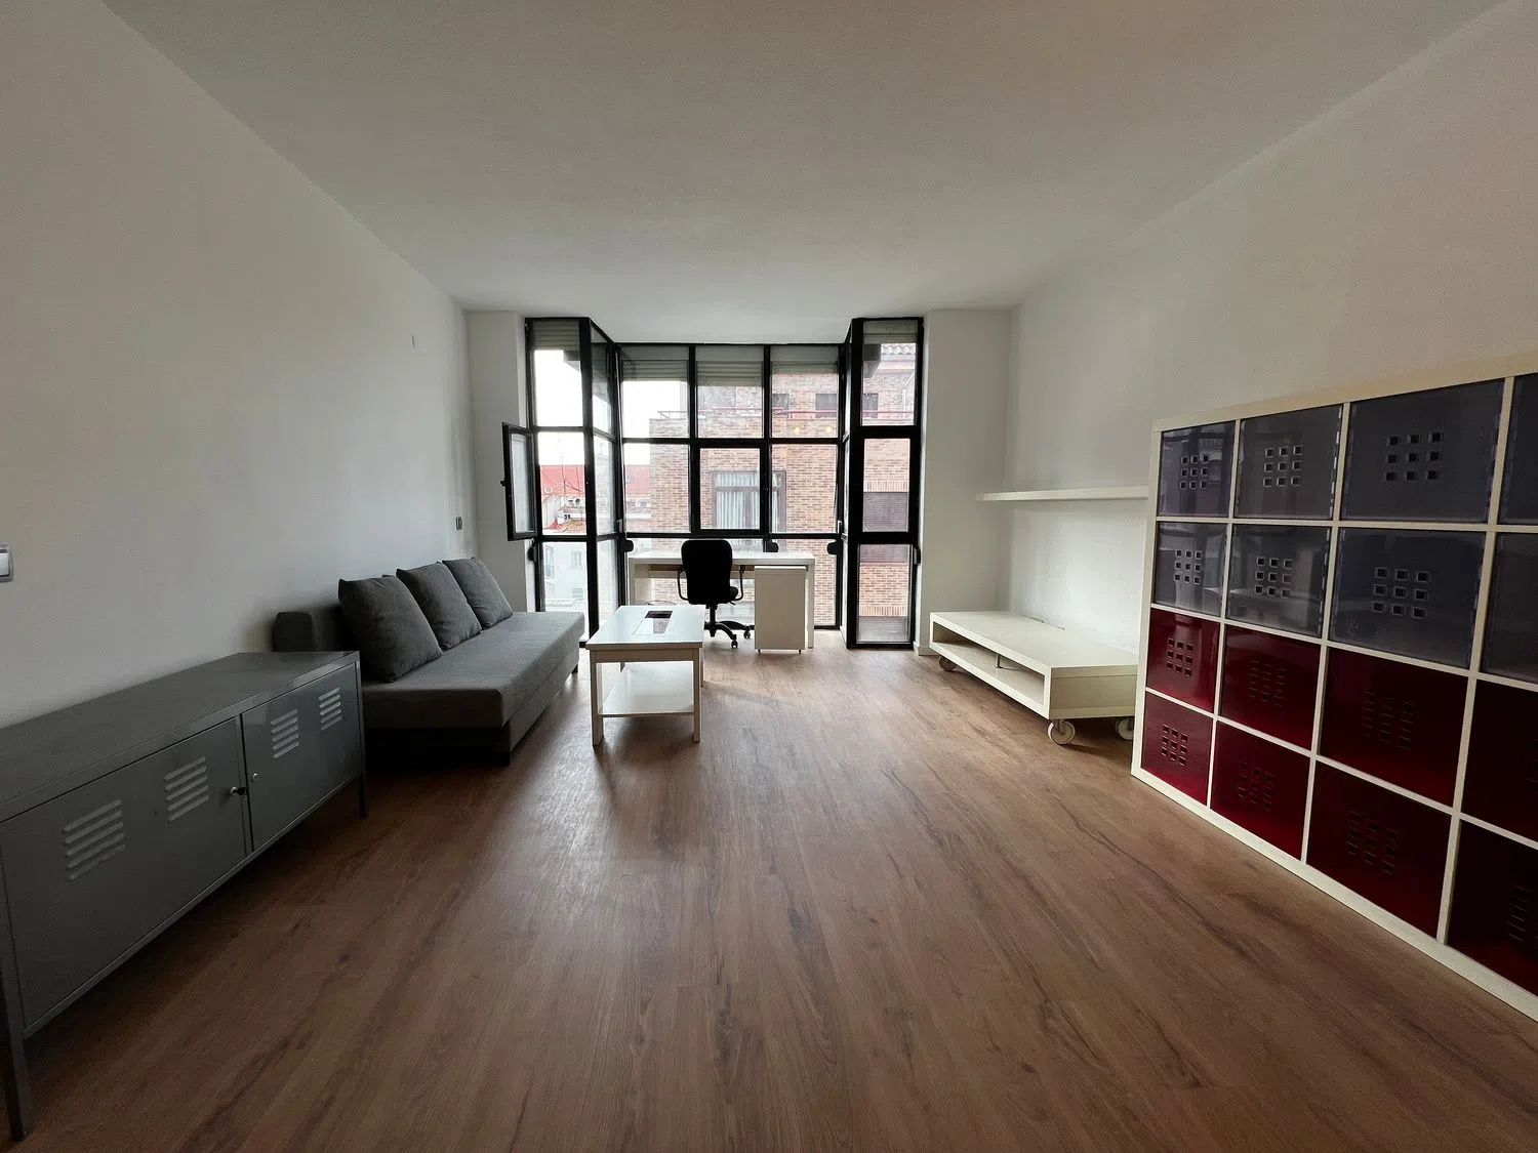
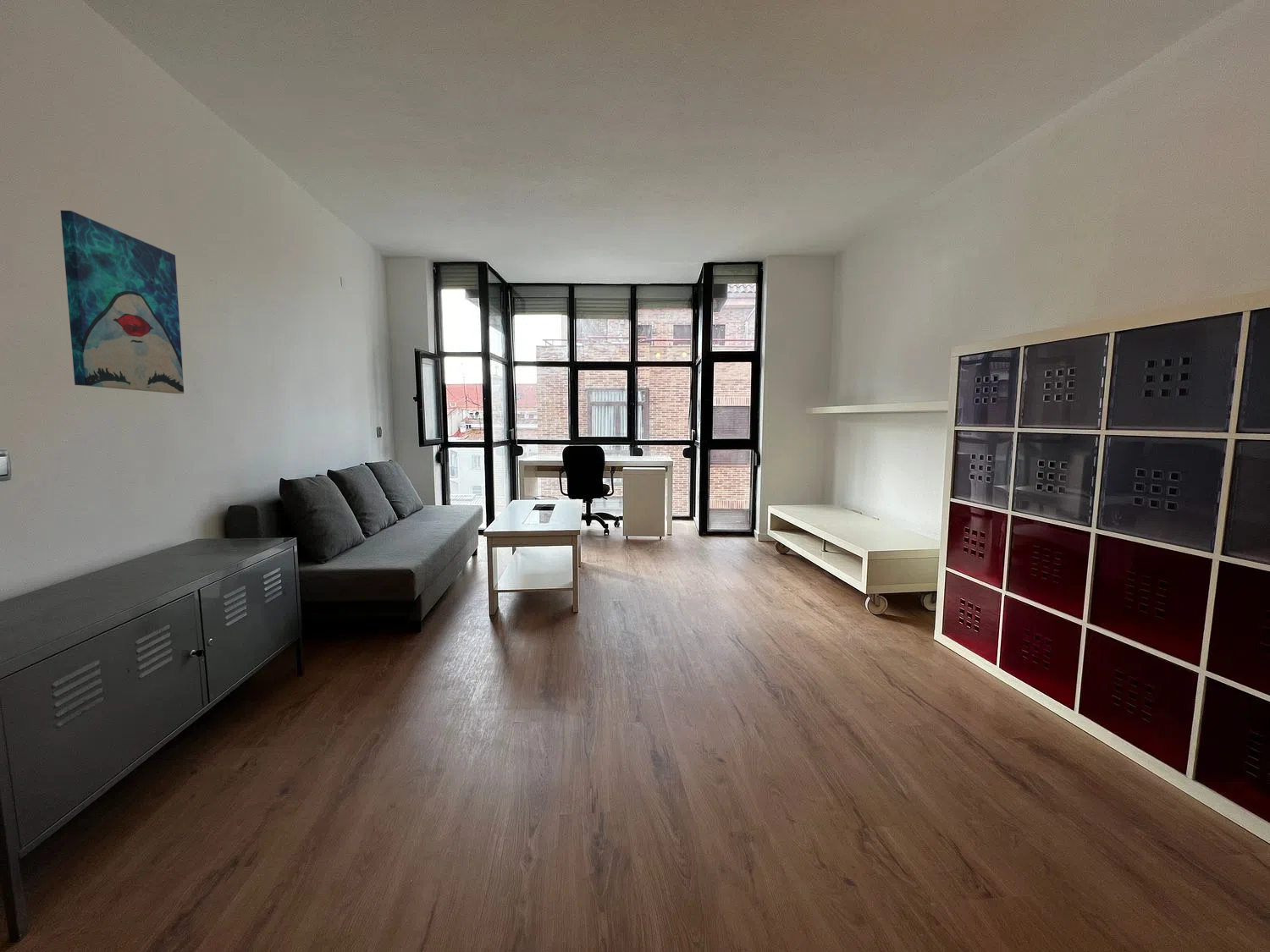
+ wall art [60,209,185,394]
